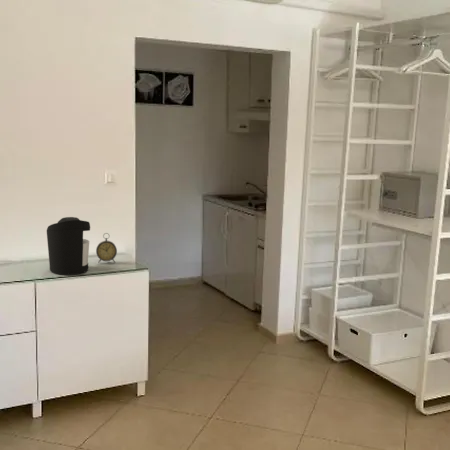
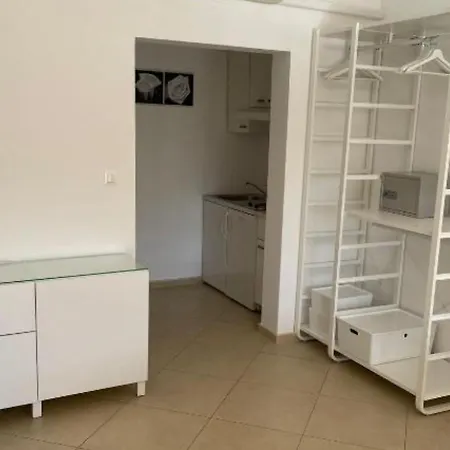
- coffee maker [46,216,91,276]
- alarm clock [95,232,118,264]
